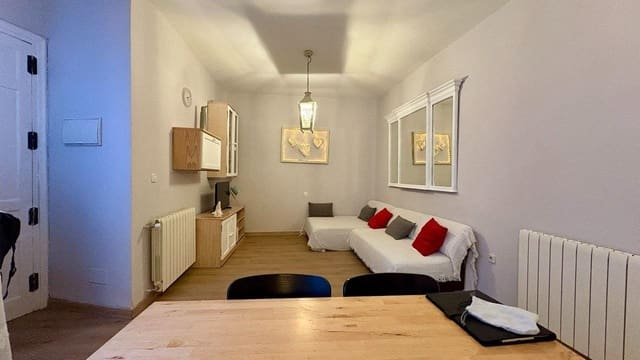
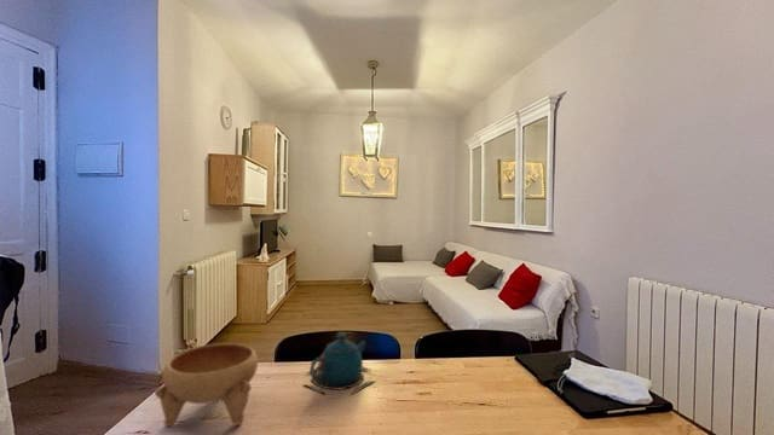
+ teapot [301,332,376,396]
+ bowl [154,342,259,428]
